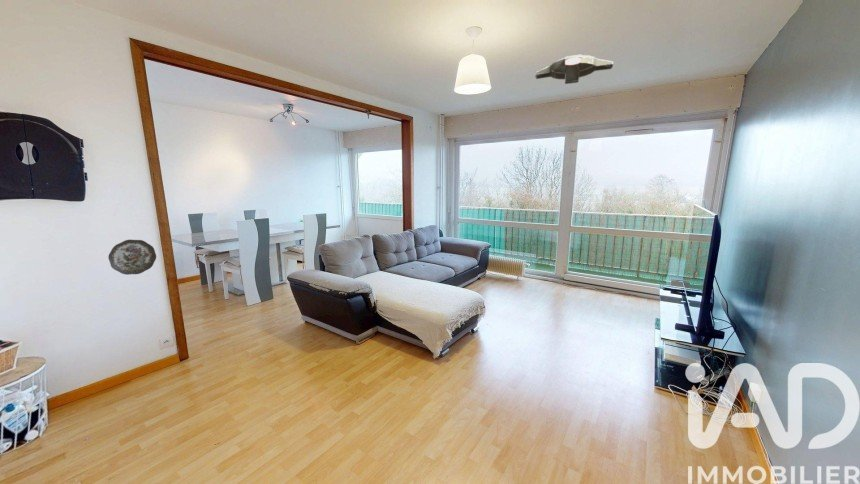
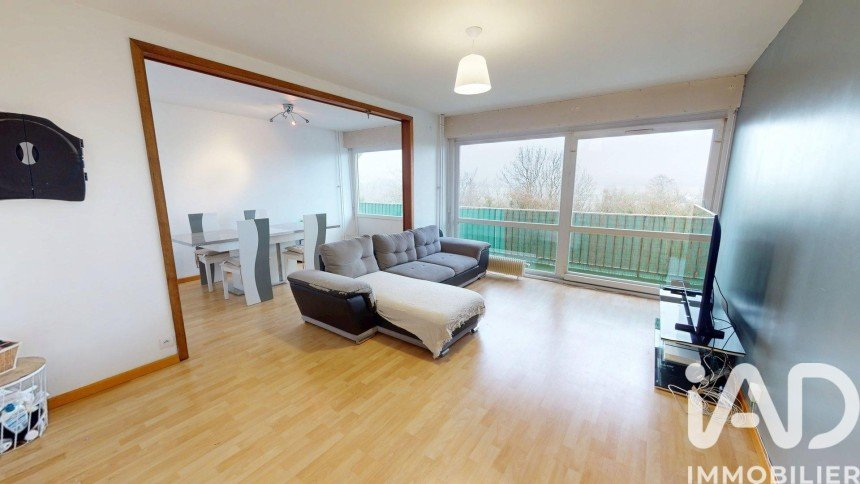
- decorative plate [107,239,157,276]
- ceiling light [534,54,614,85]
